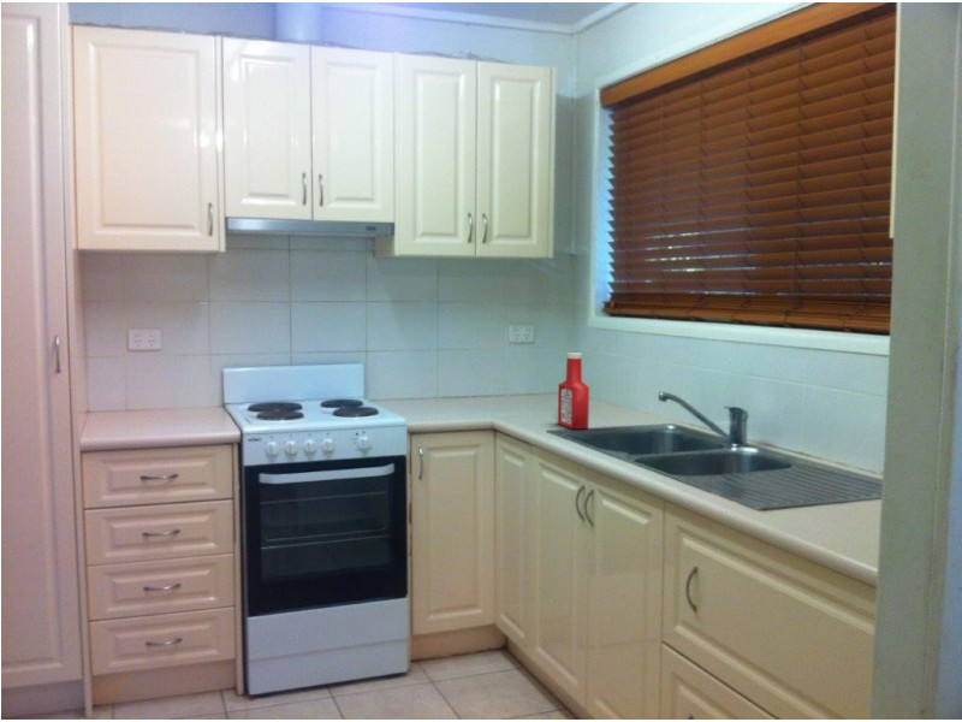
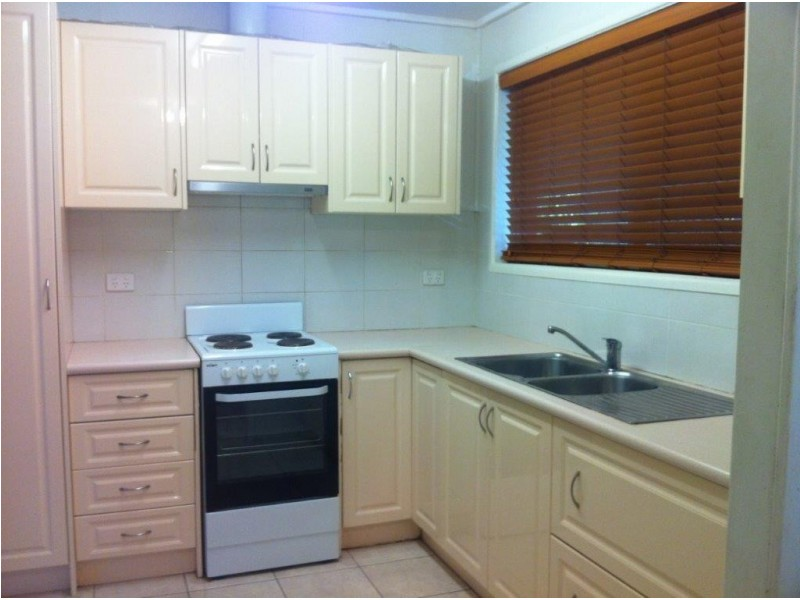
- soap bottle [557,351,590,430]
